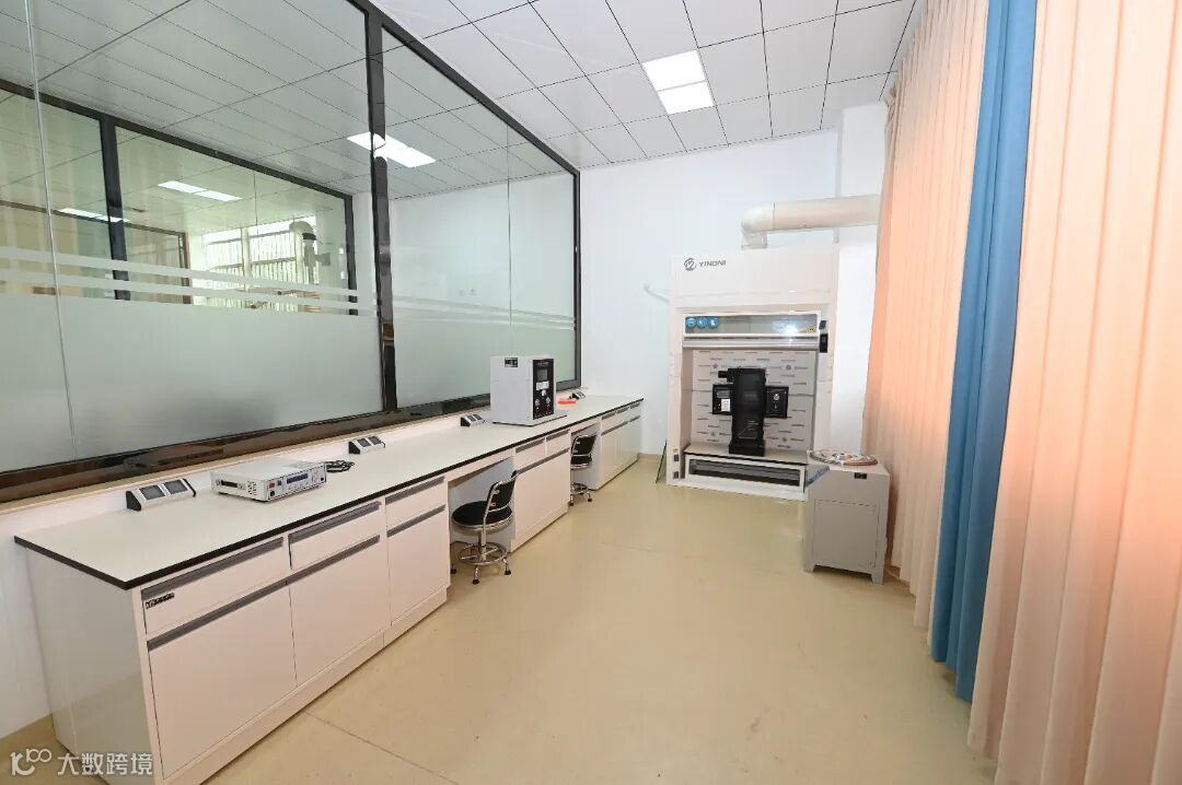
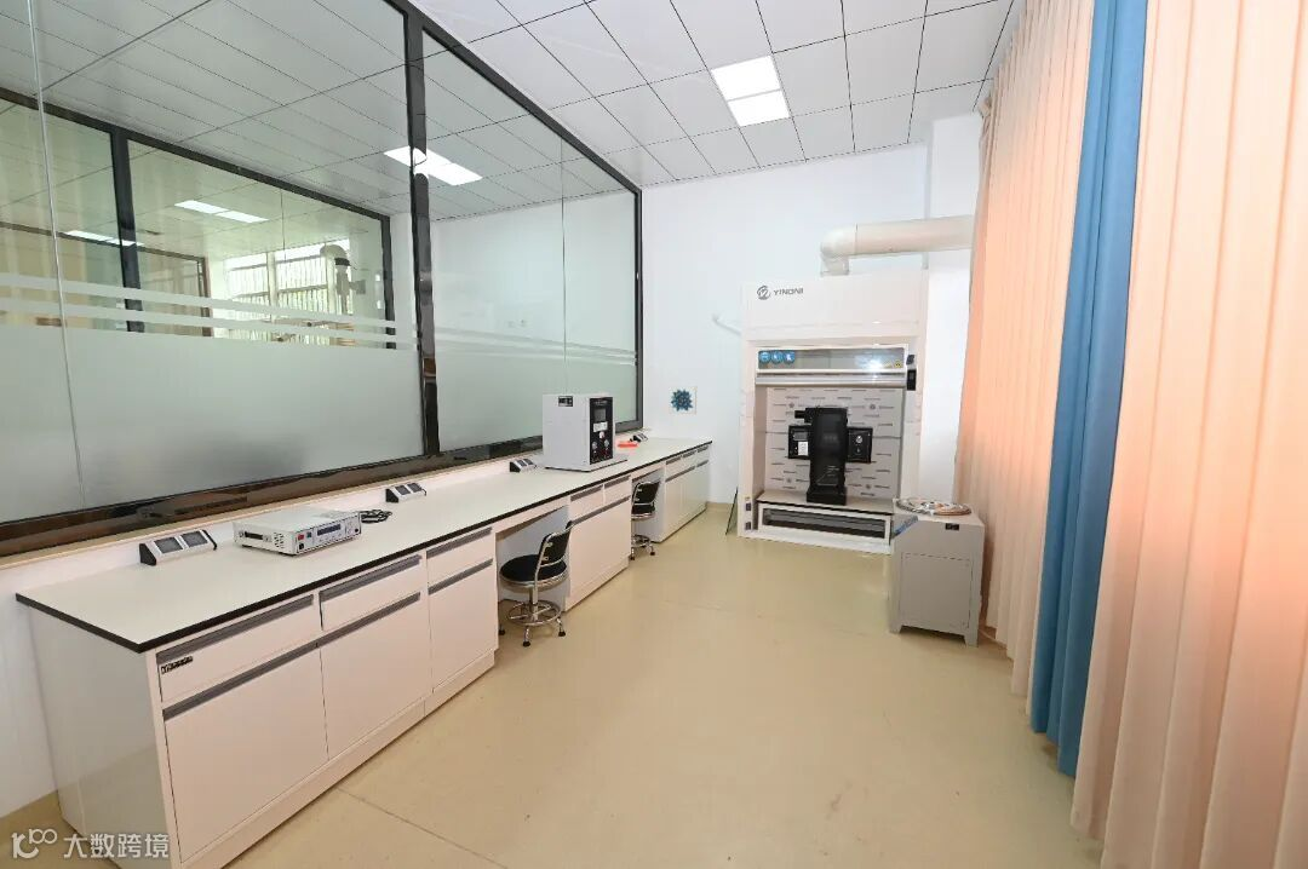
+ wall art [667,385,698,415]
